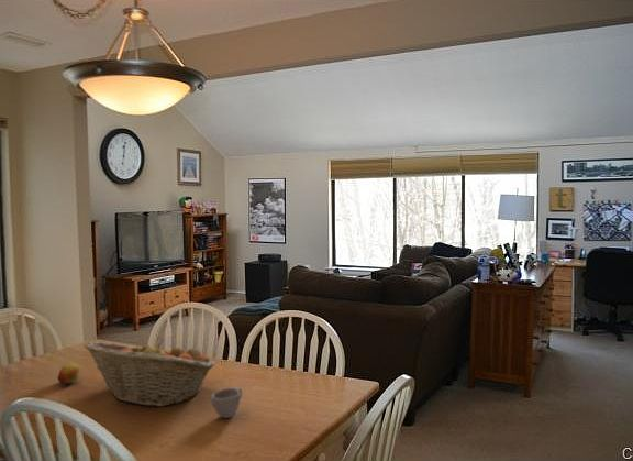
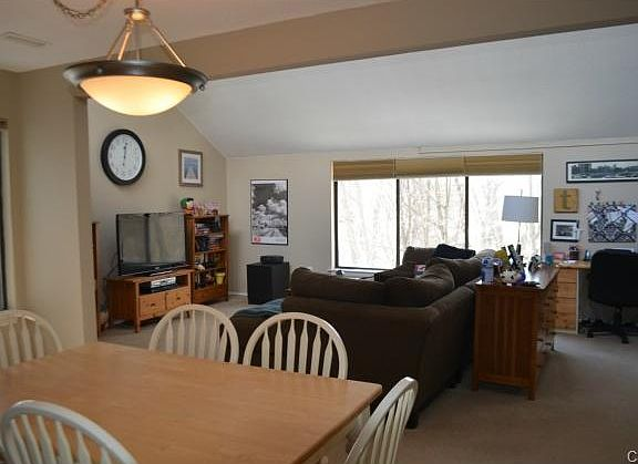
- cup [210,387,243,419]
- fruit basket [82,338,216,407]
- fruit [56,362,81,385]
